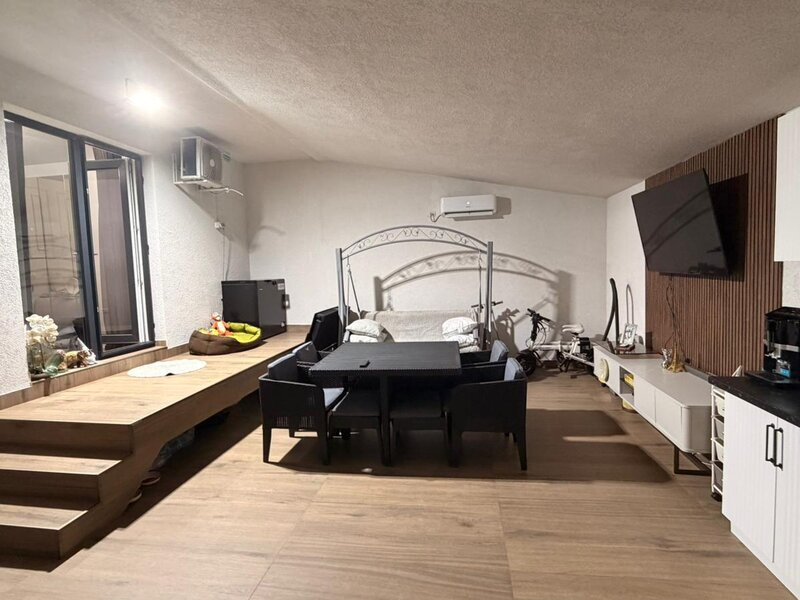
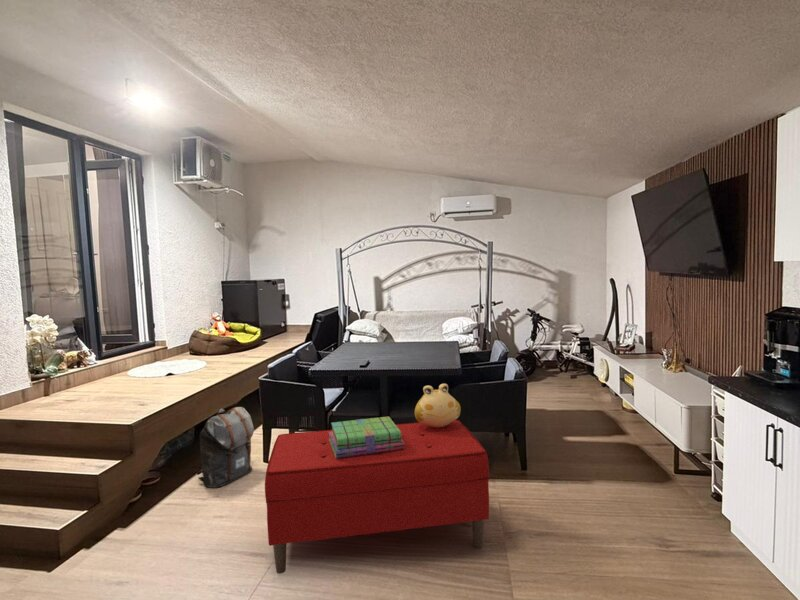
+ stack of books [329,416,404,458]
+ plush toy [414,383,462,428]
+ backpack [196,406,255,489]
+ bench [264,419,490,575]
